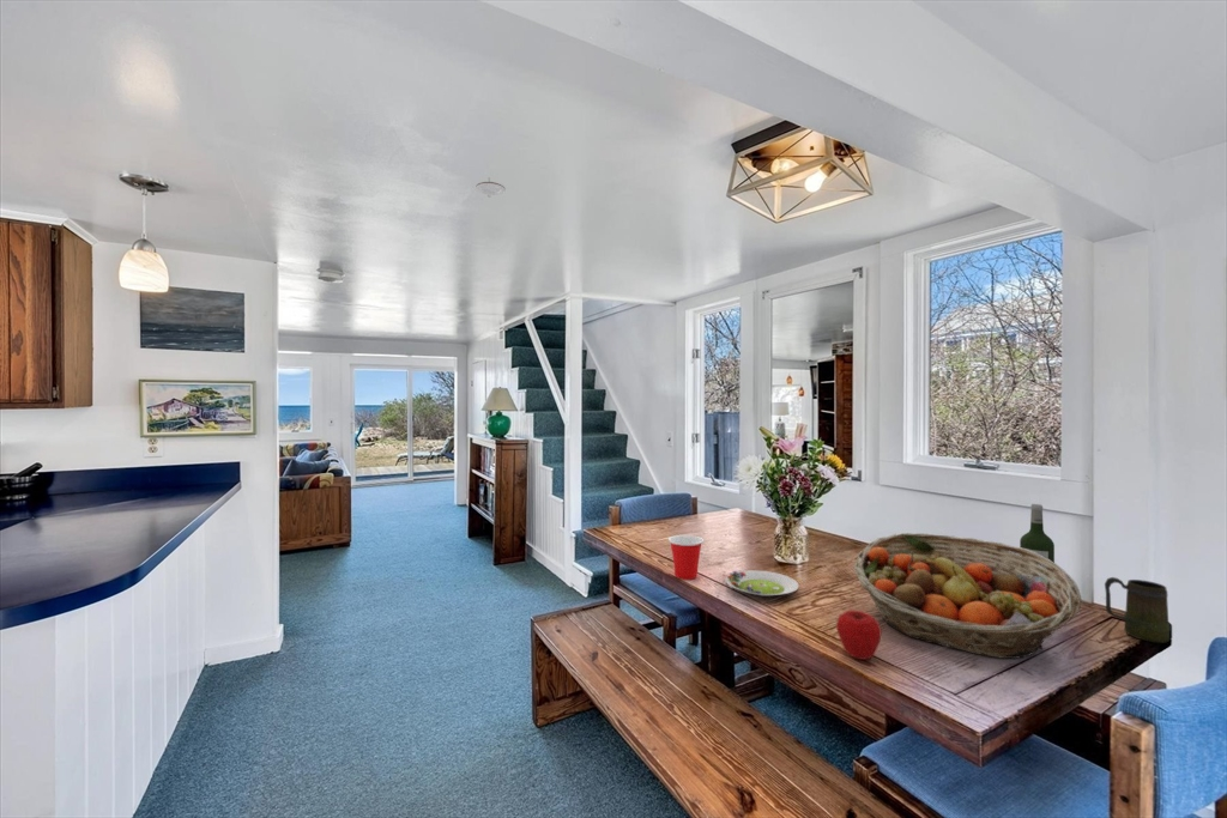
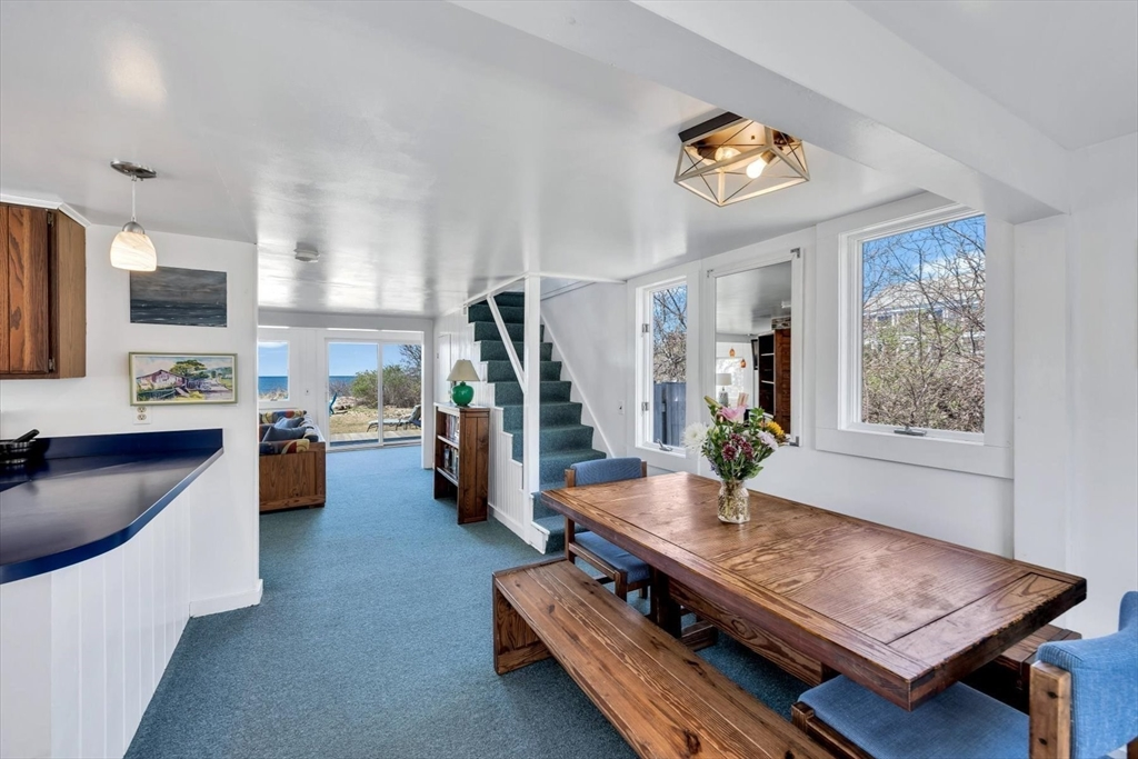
- fruit basket [853,532,1082,660]
- salad plate [725,569,799,598]
- mug [1104,576,1172,644]
- cup [667,534,705,581]
- wine bottle [1019,503,1056,569]
- apple [835,610,883,661]
- recessed light [475,176,507,198]
